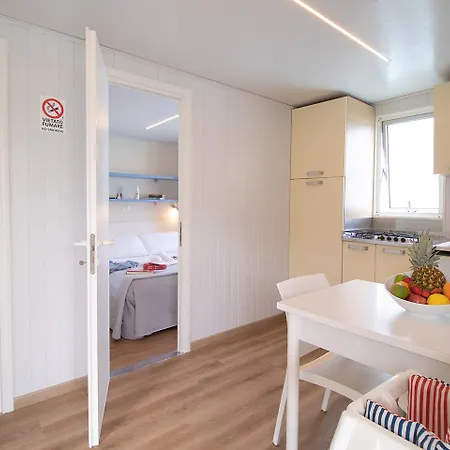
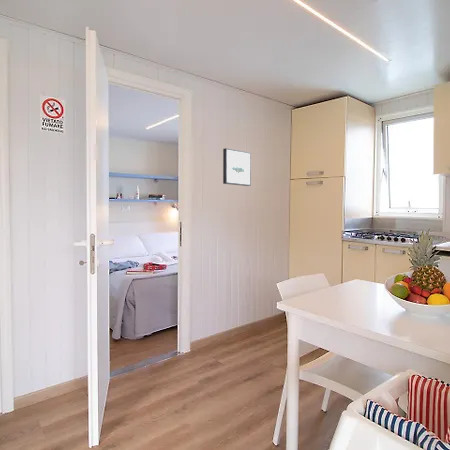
+ wall art [222,147,252,187]
